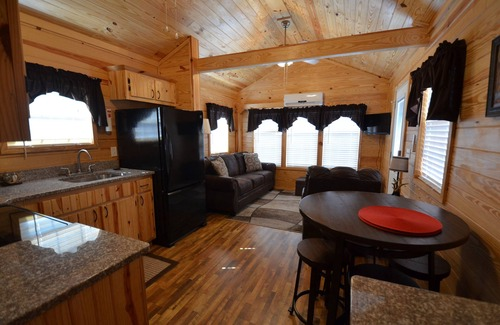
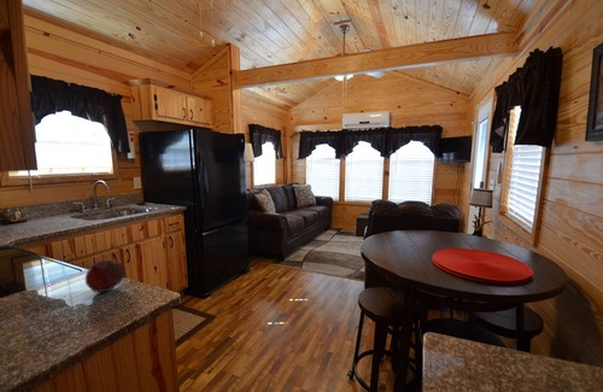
+ fruit [84,258,127,293]
